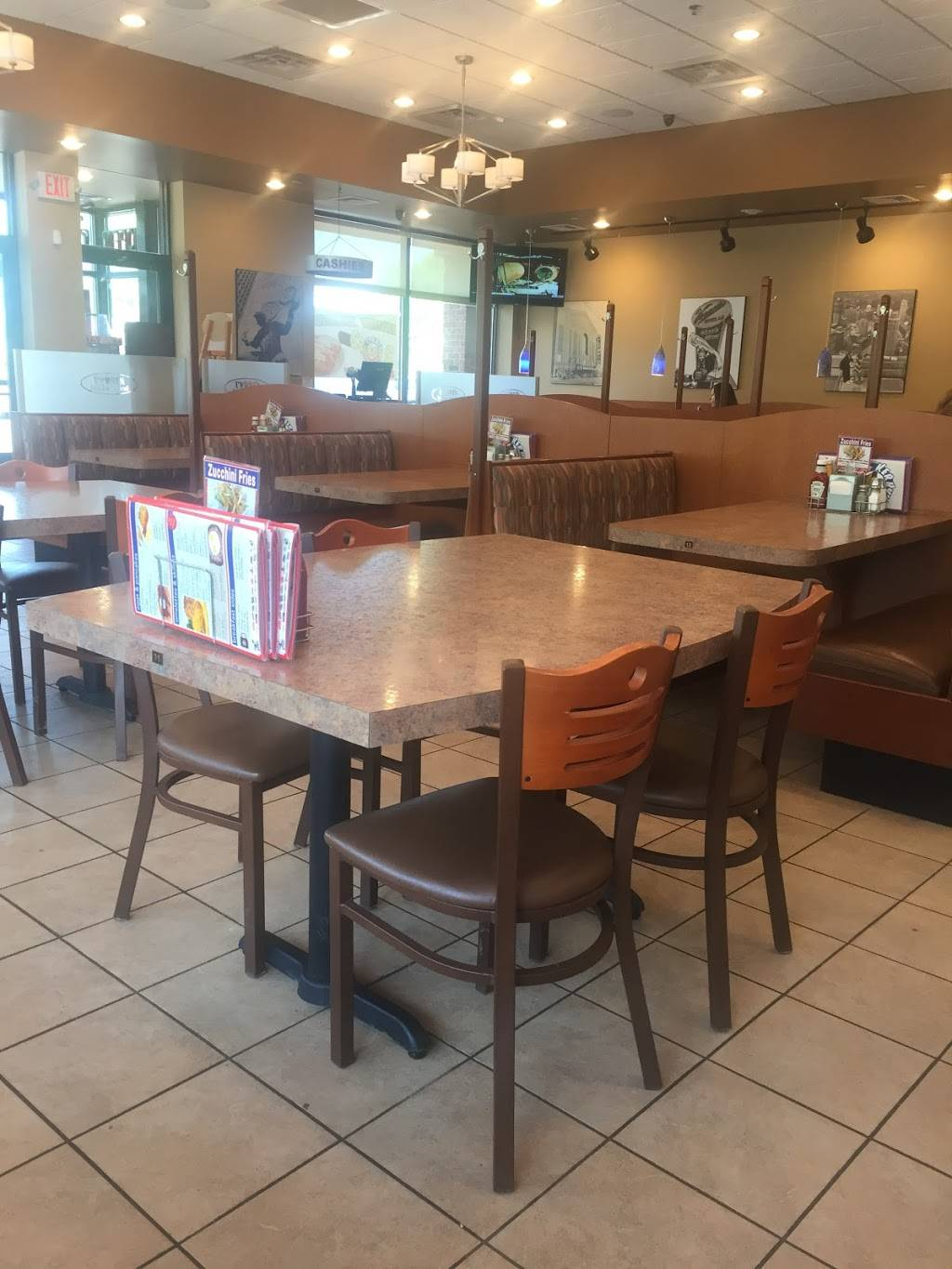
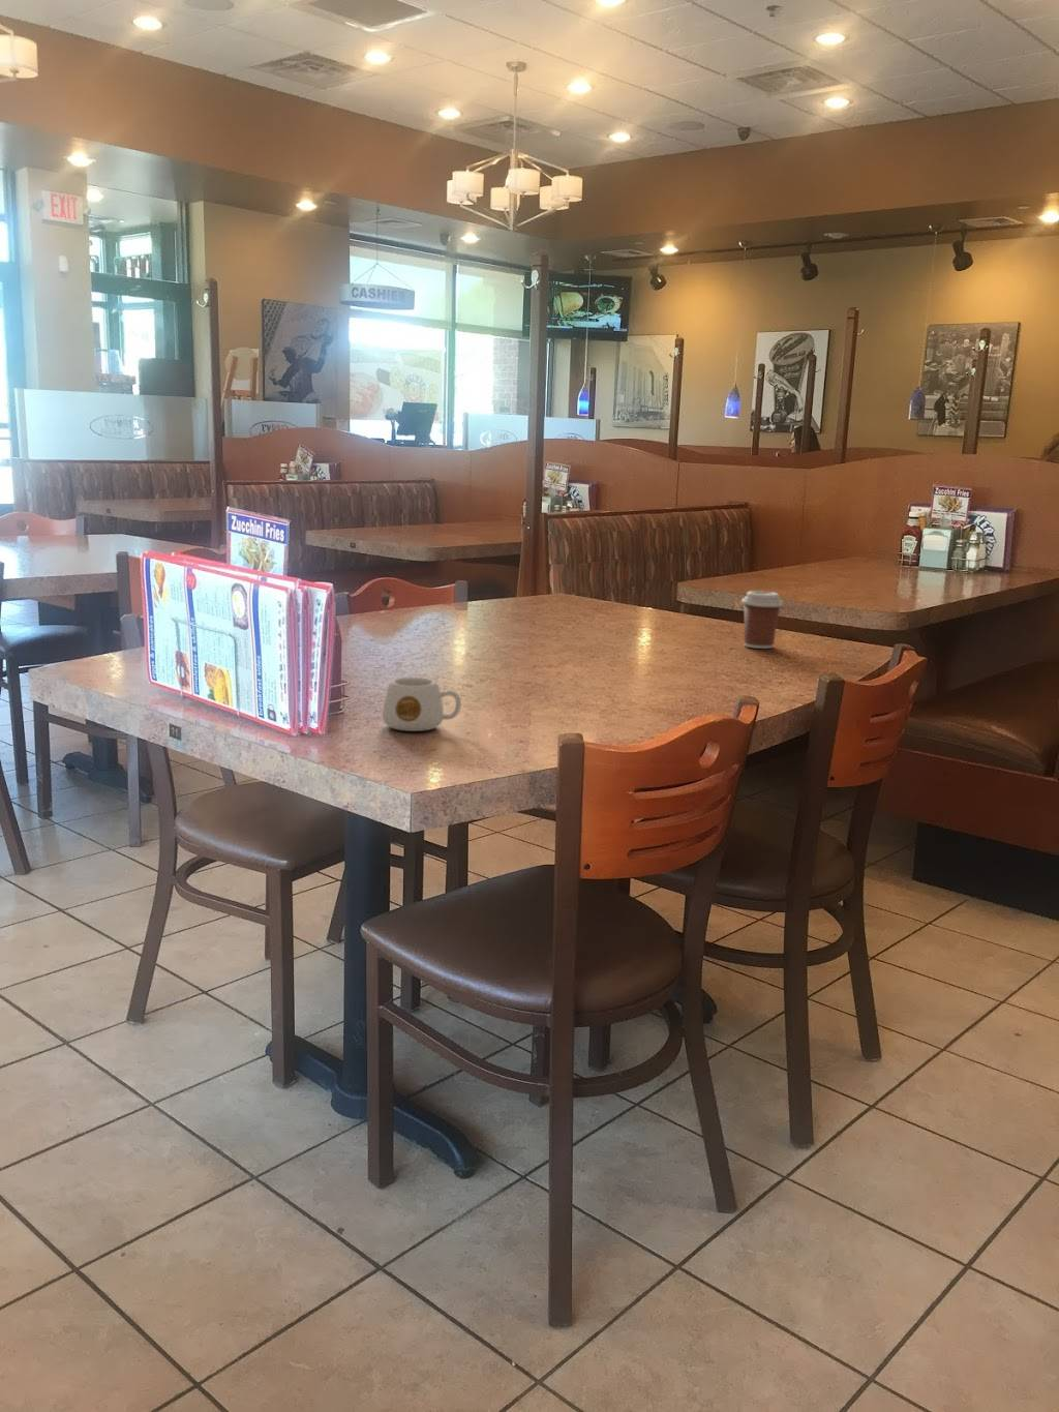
+ mug [382,677,463,732]
+ coffee cup [741,590,784,650]
